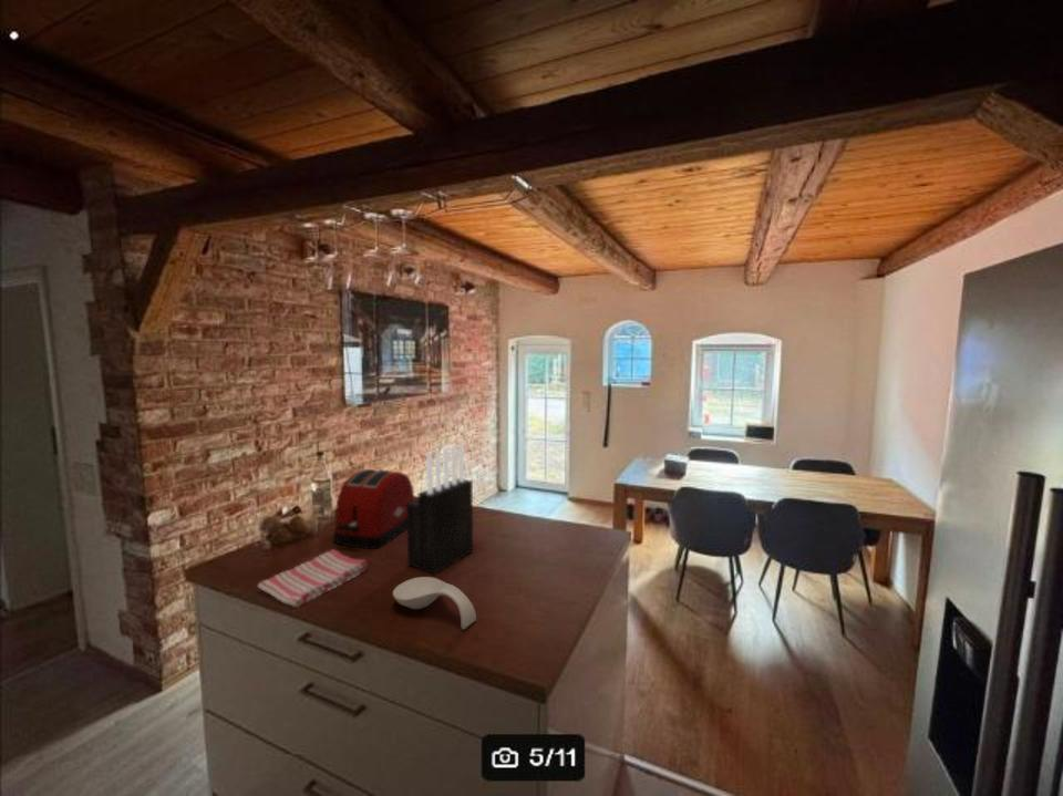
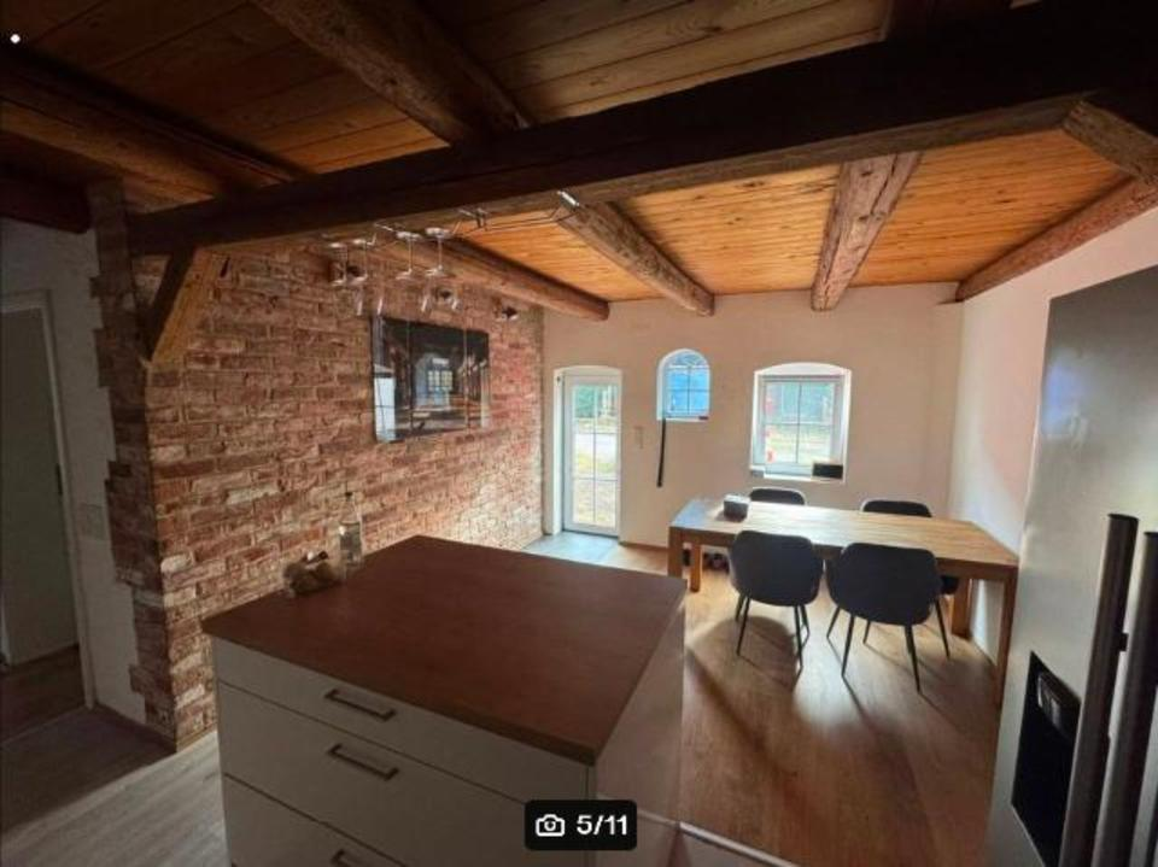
- dish towel [256,548,368,609]
- spoon rest [392,576,477,631]
- toaster [332,468,415,550]
- knife block [406,443,474,576]
